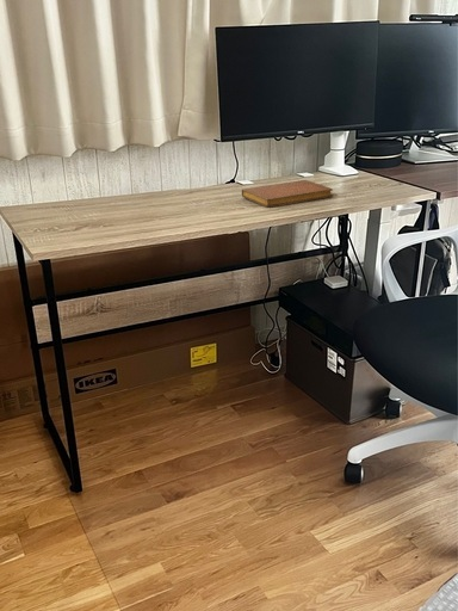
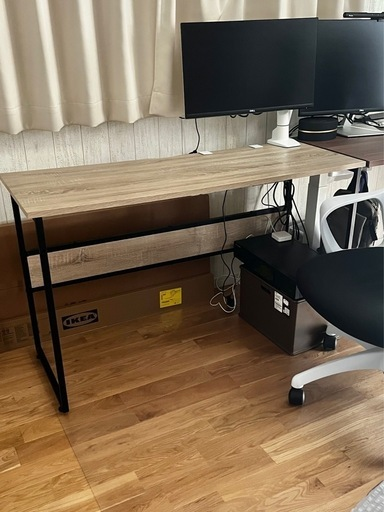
- notebook [241,179,334,209]
